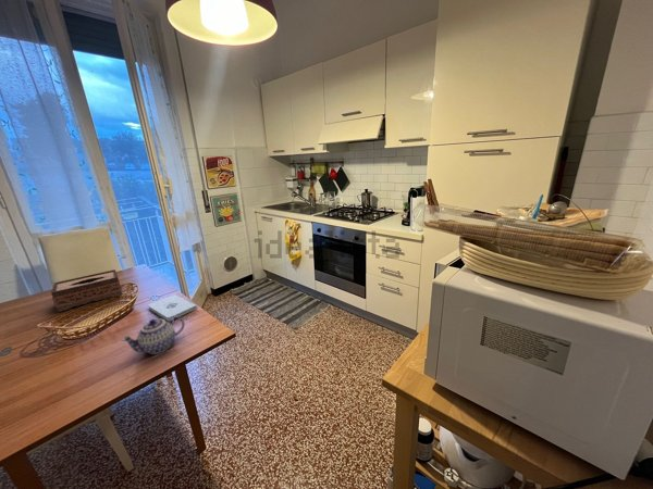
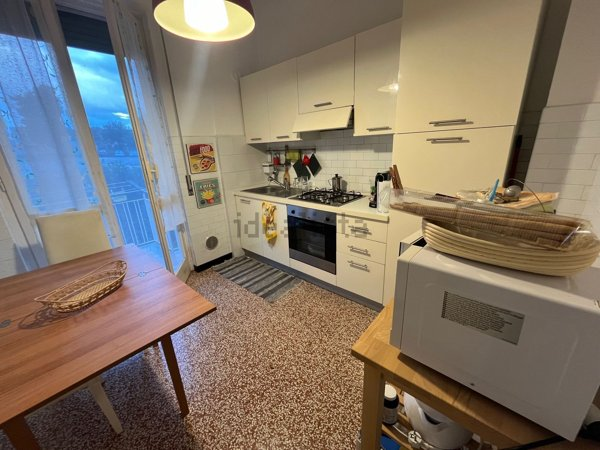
- tissue box [50,268,123,313]
- notepad [147,293,198,322]
- teapot [120,316,186,355]
